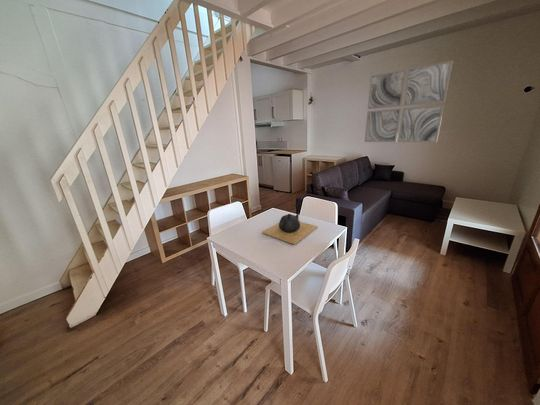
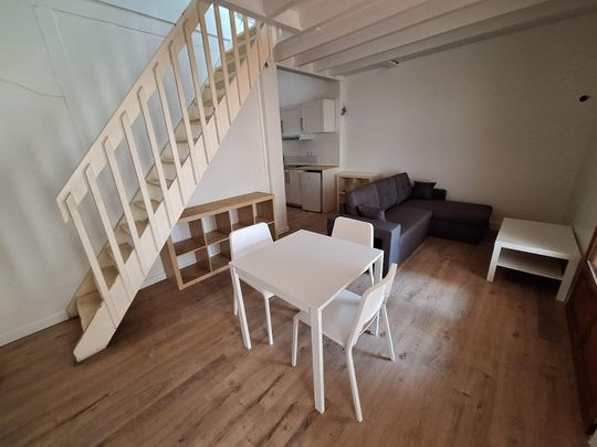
- teapot [262,211,319,245]
- wall art [364,59,454,143]
